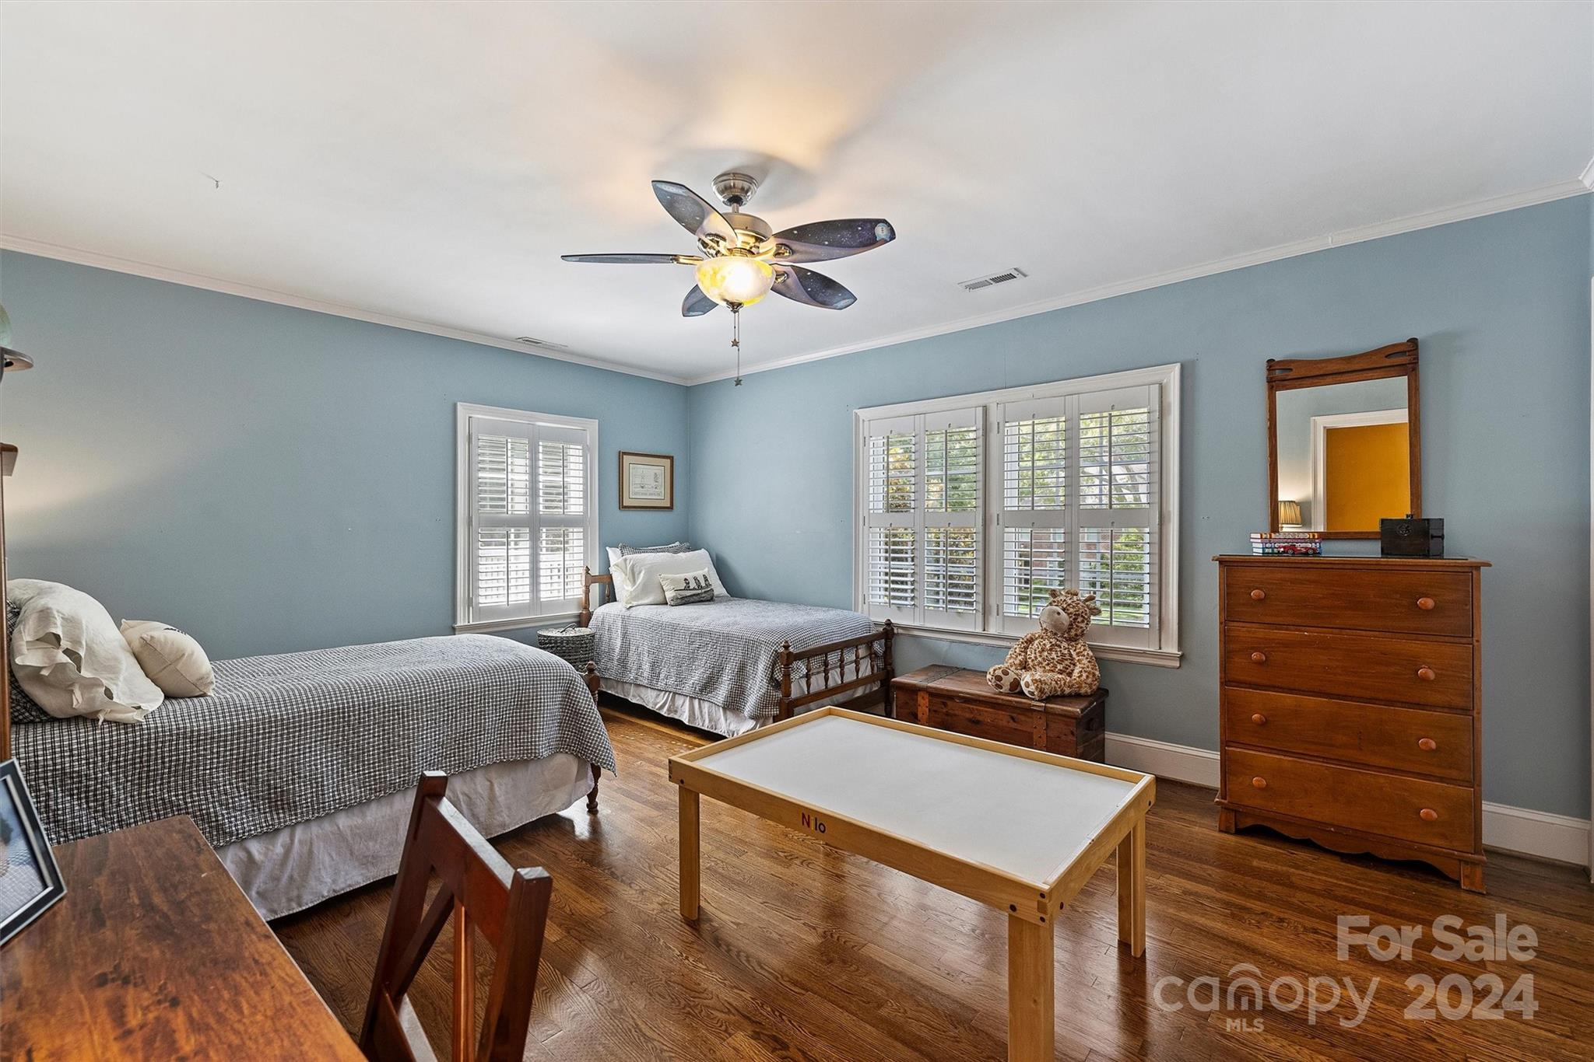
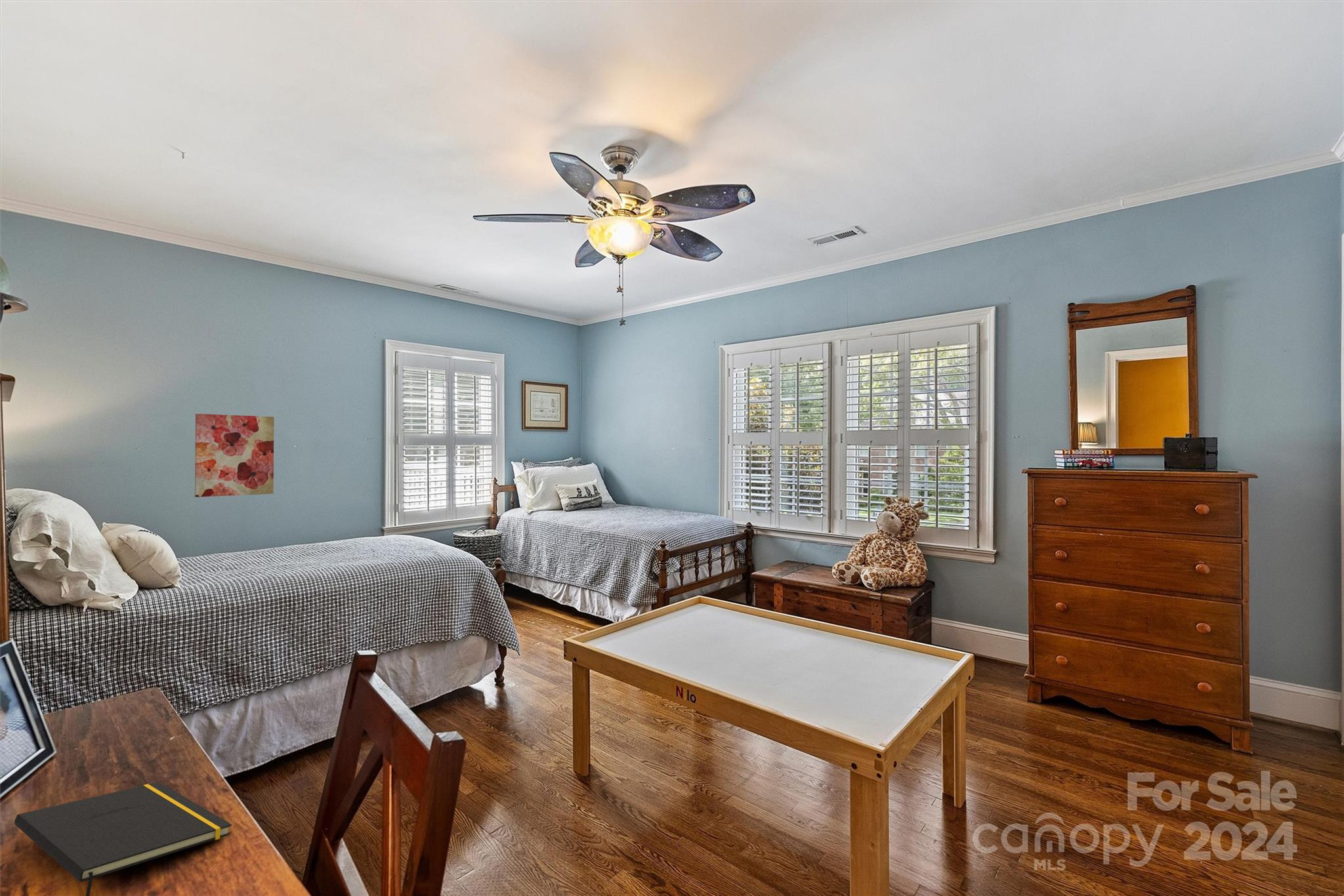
+ wall art [194,413,275,498]
+ notepad [14,782,232,896]
